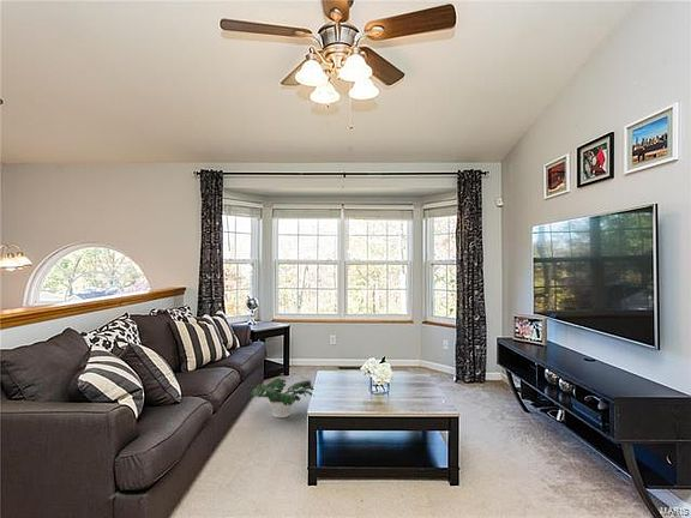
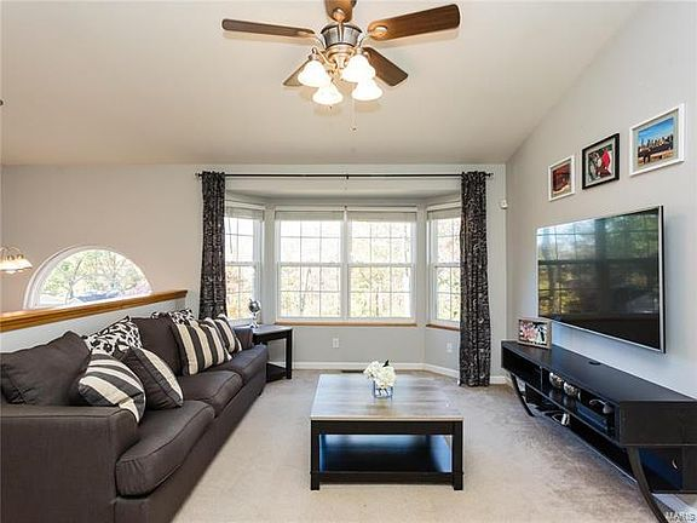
- potted plant [250,378,314,418]
